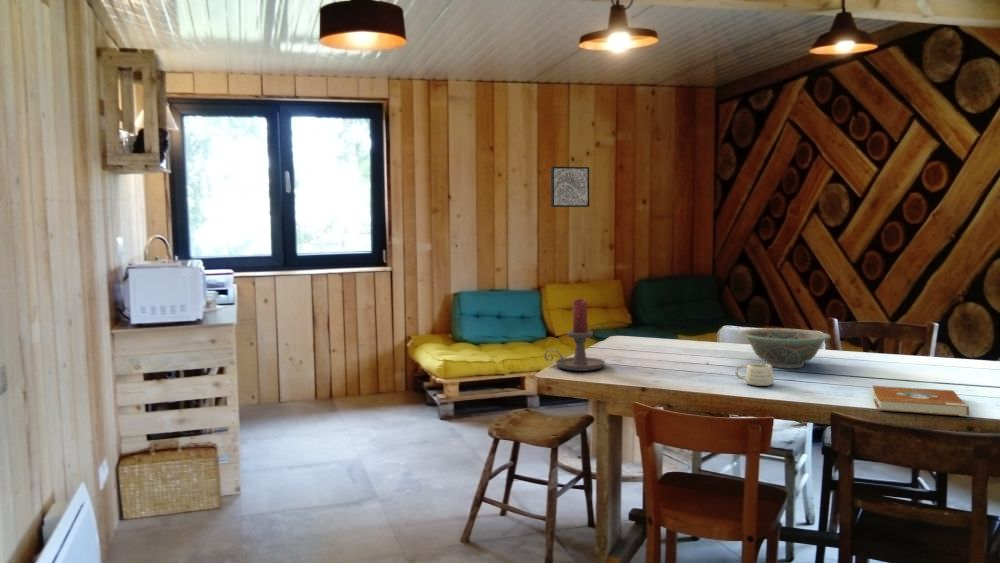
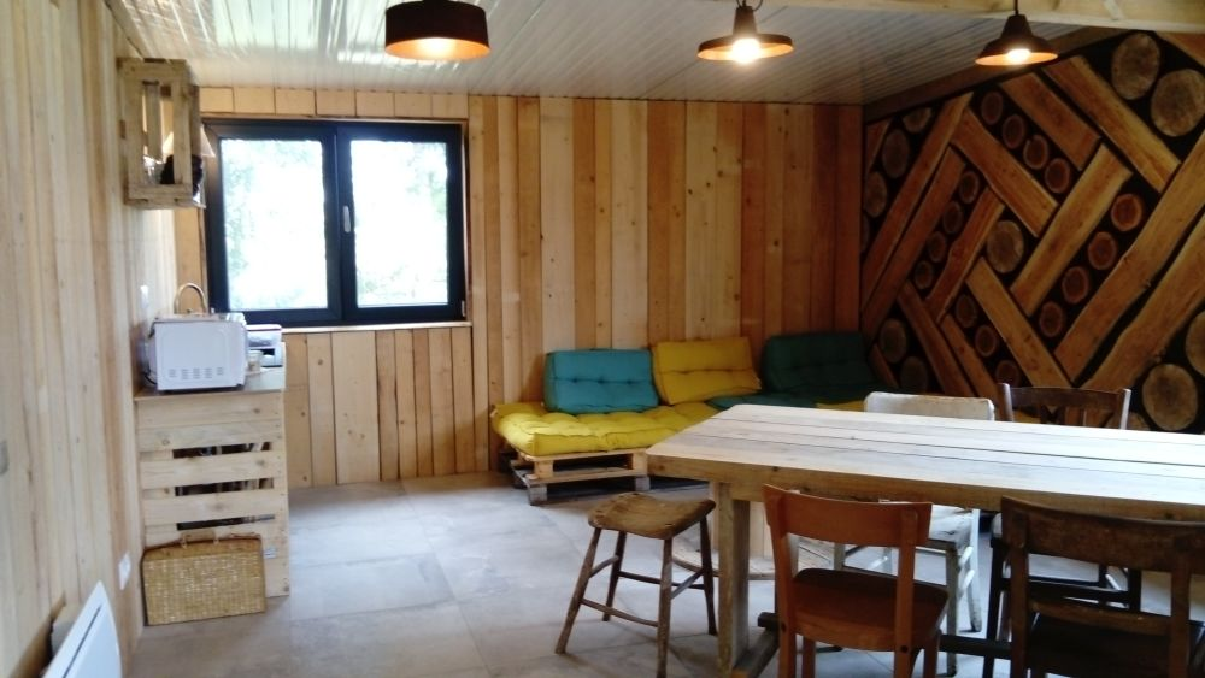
- candle holder [543,297,606,372]
- mug [735,362,775,387]
- book [872,385,970,418]
- decorative bowl [740,327,832,369]
- wall art [550,166,590,208]
